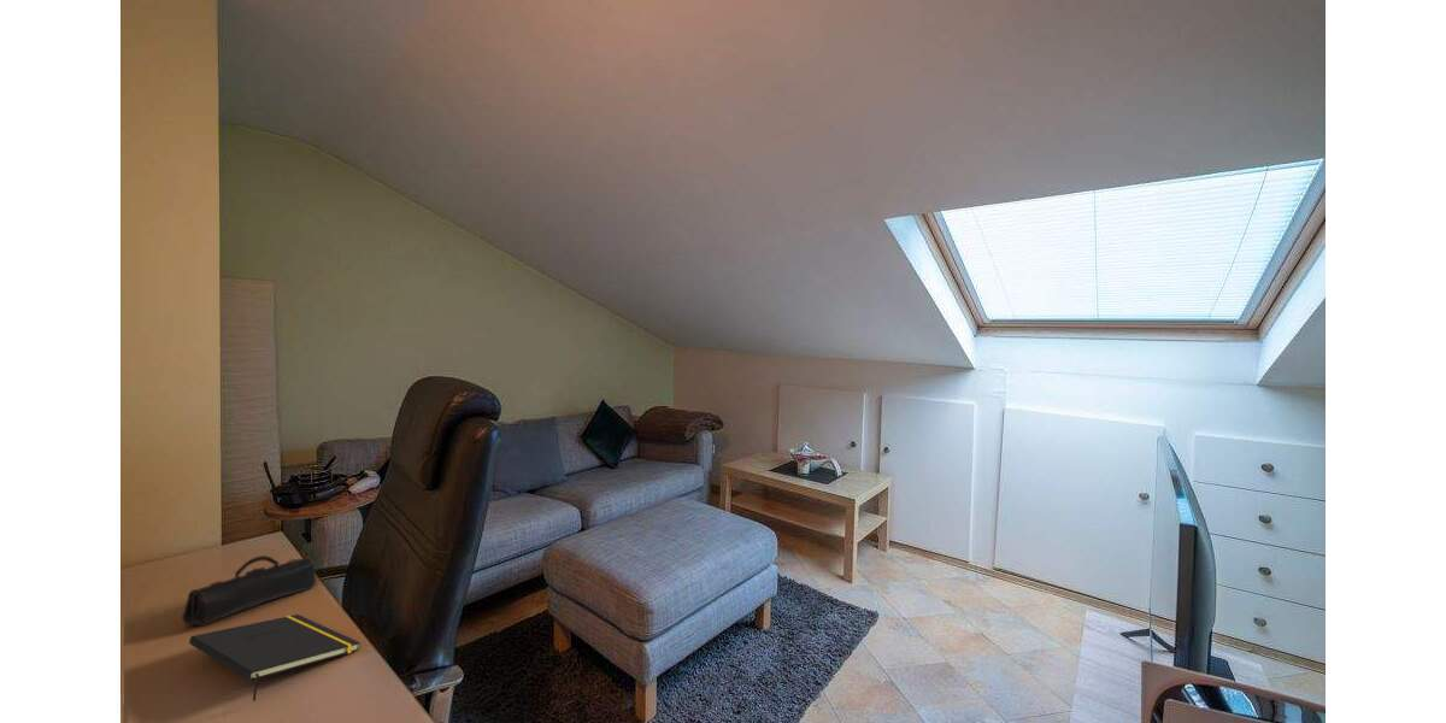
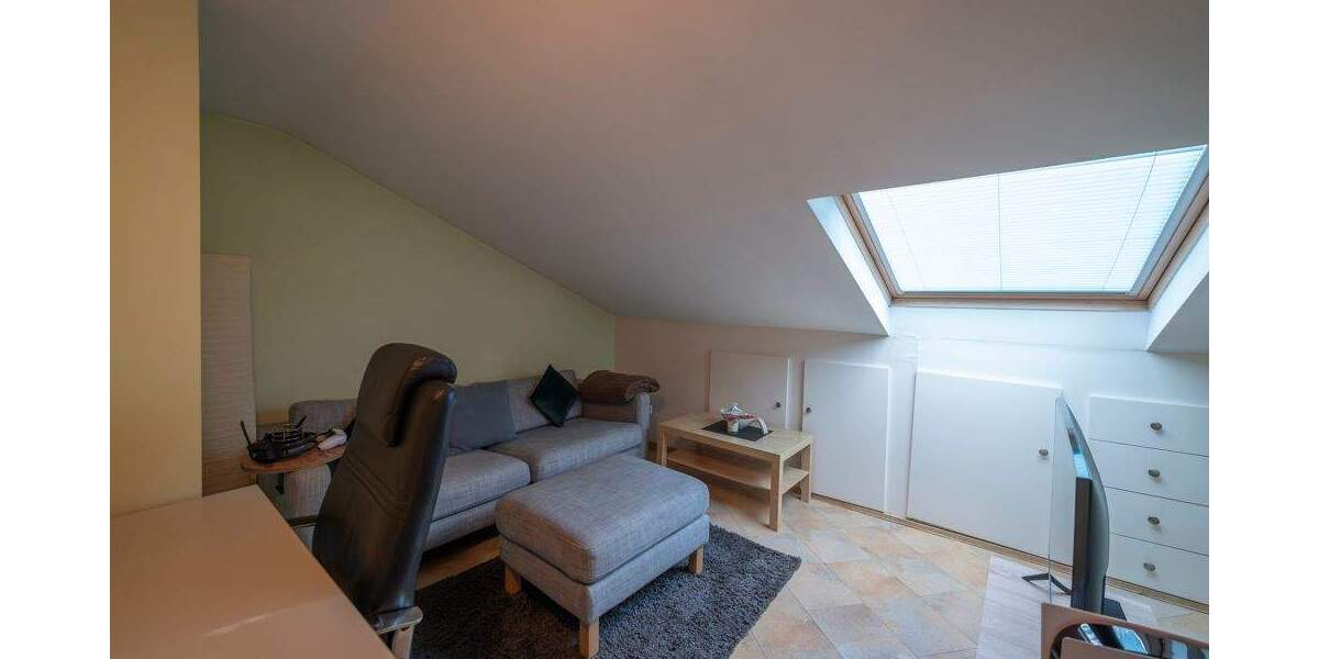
- pencil case [181,554,318,627]
- notepad [188,613,362,703]
